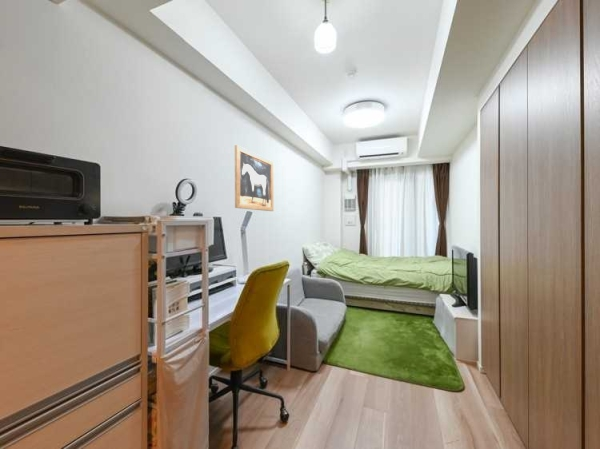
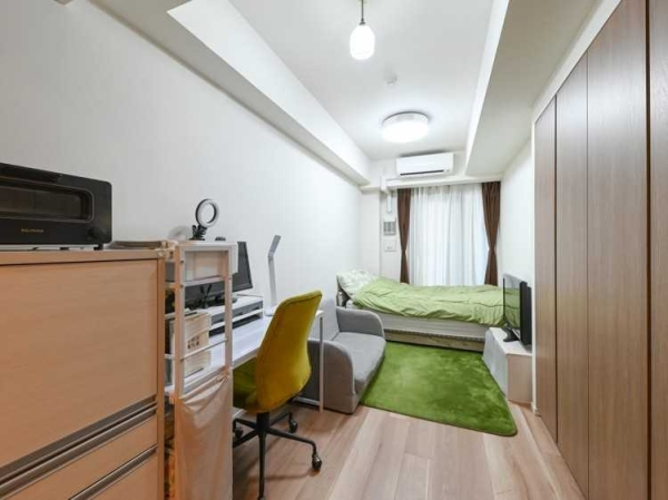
- wall art [234,144,274,212]
